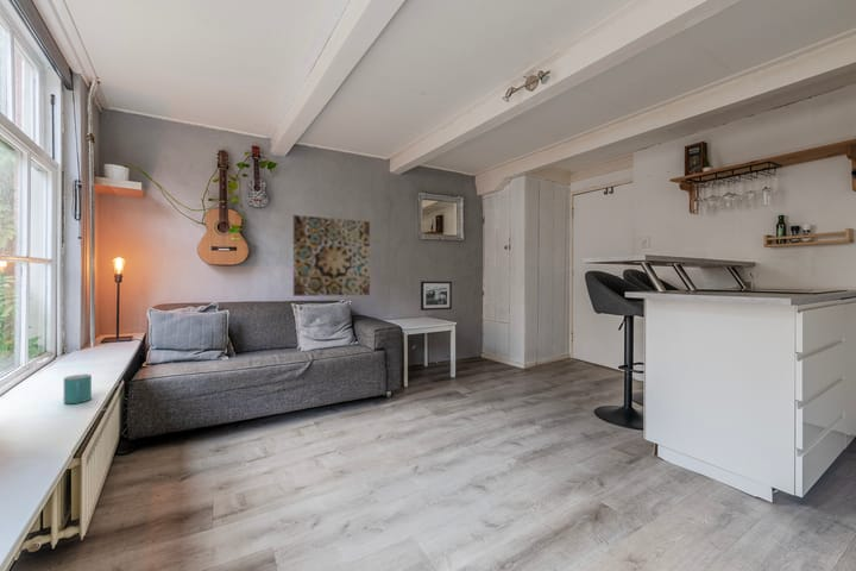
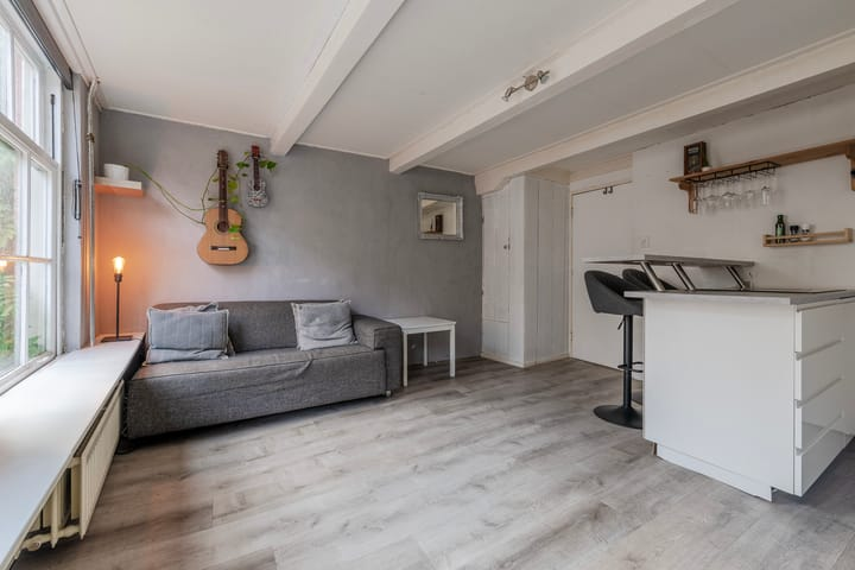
- mug [63,374,93,404]
- picture frame [420,280,453,312]
- wall art [292,214,371,297]
